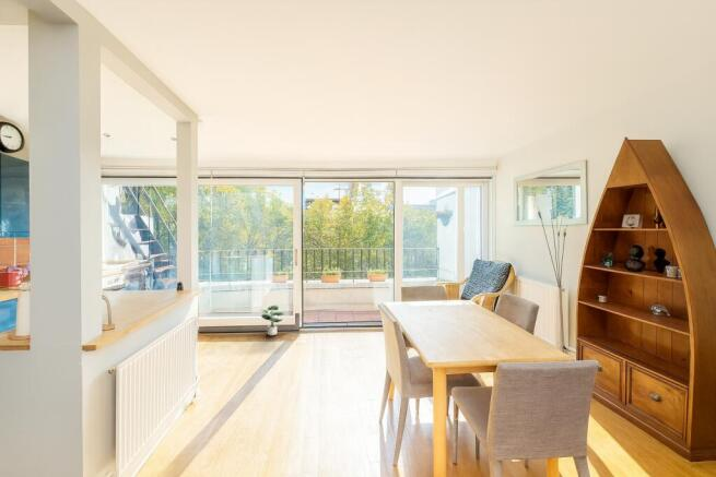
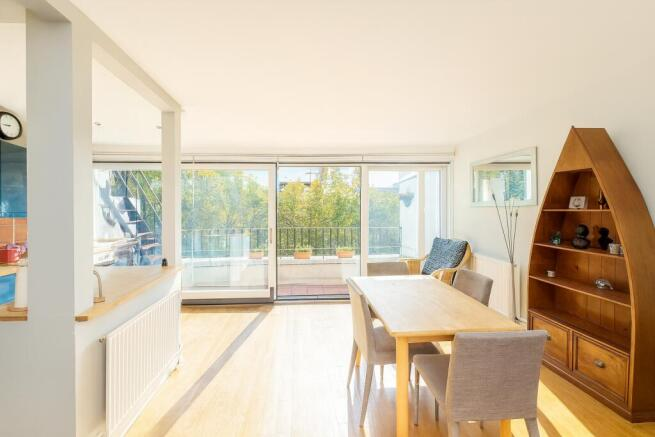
- potted plant [259,305,287,336]
